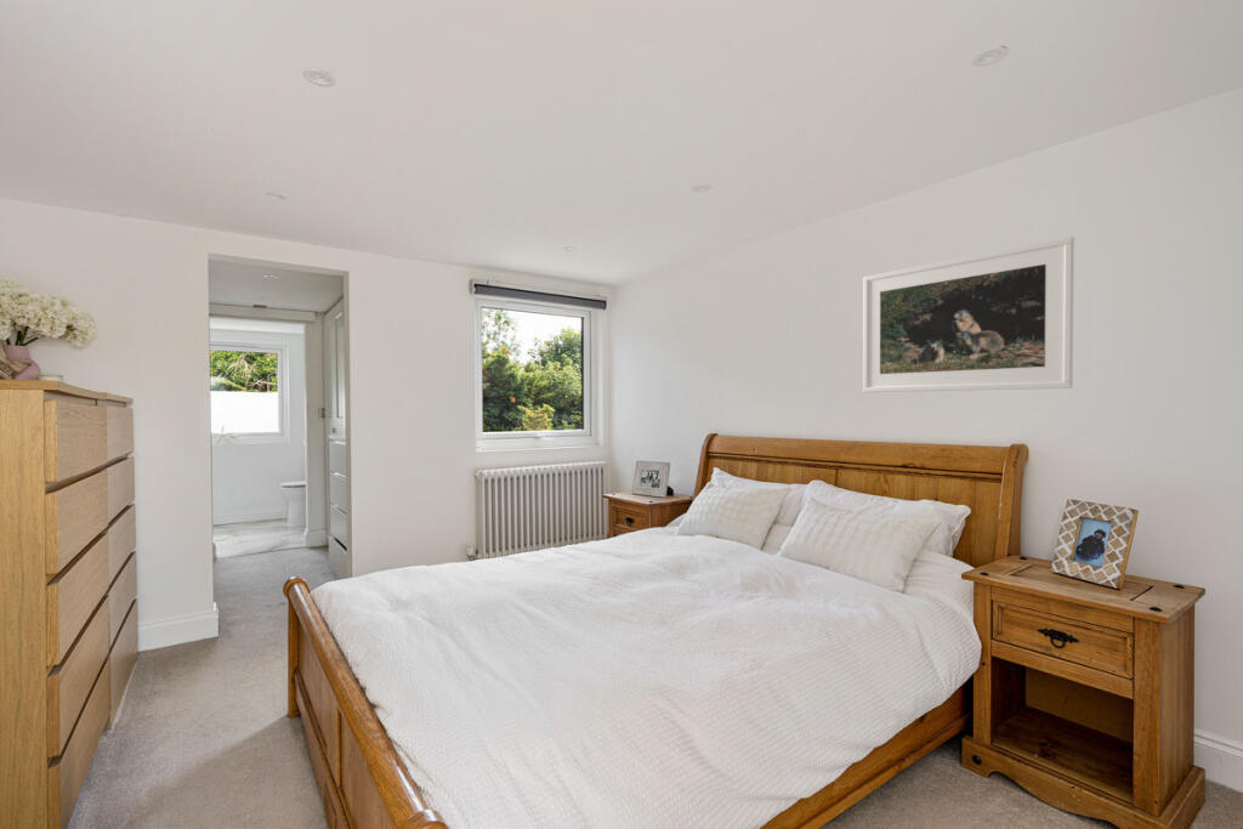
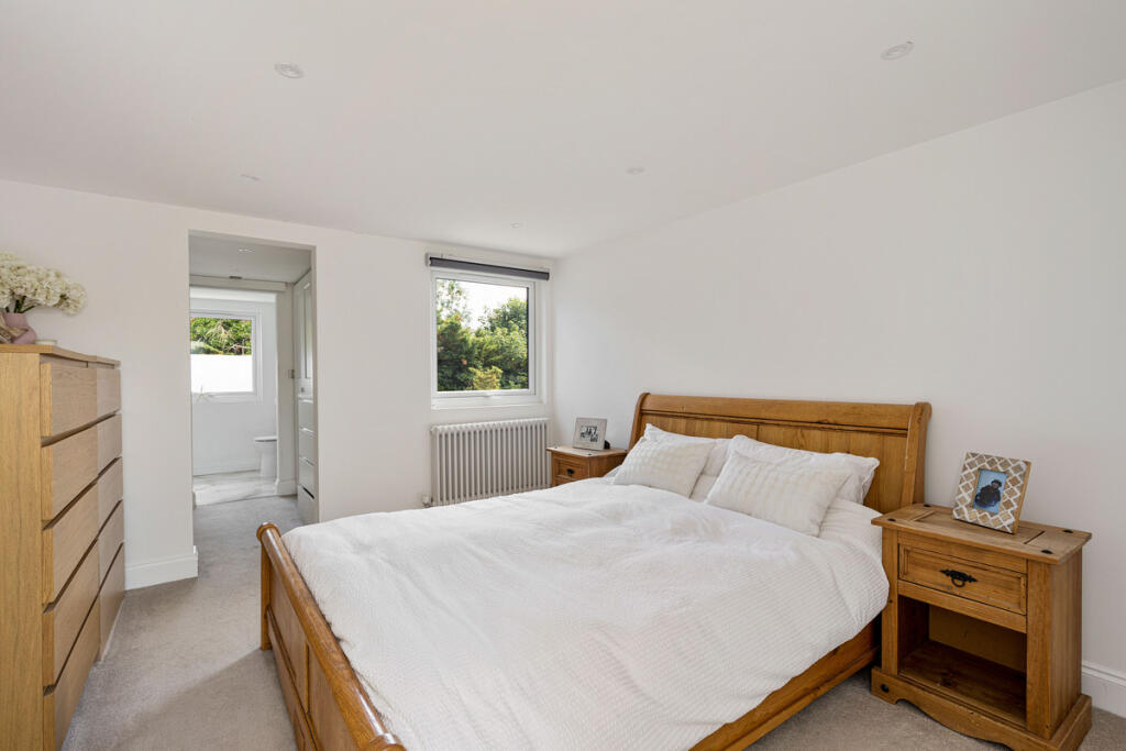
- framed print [862,235,1075,393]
